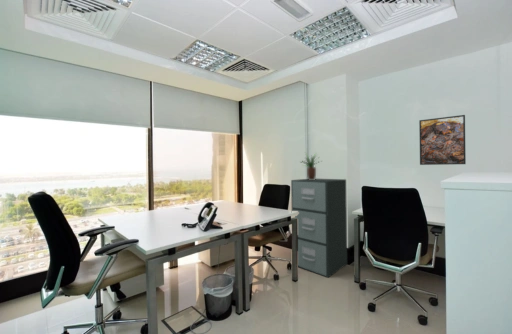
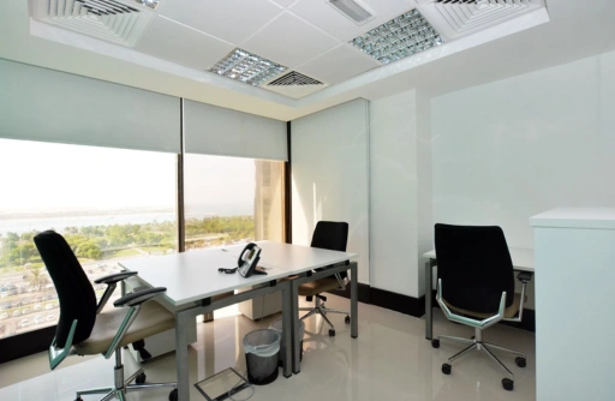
- filing cabinet [290,178,348,279]
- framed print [418,114,467,166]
- potted plant [298,151,322,180]
